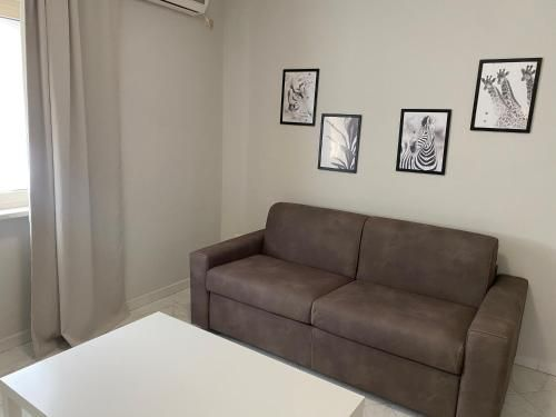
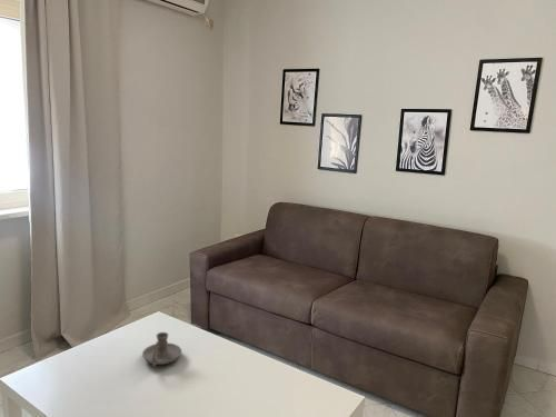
+ candle holder [141,331,182,368]
